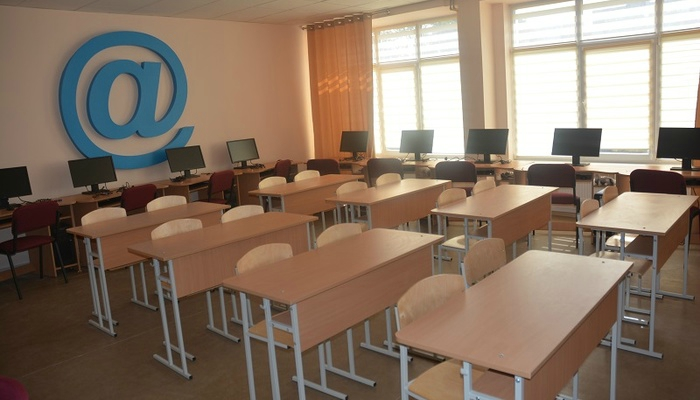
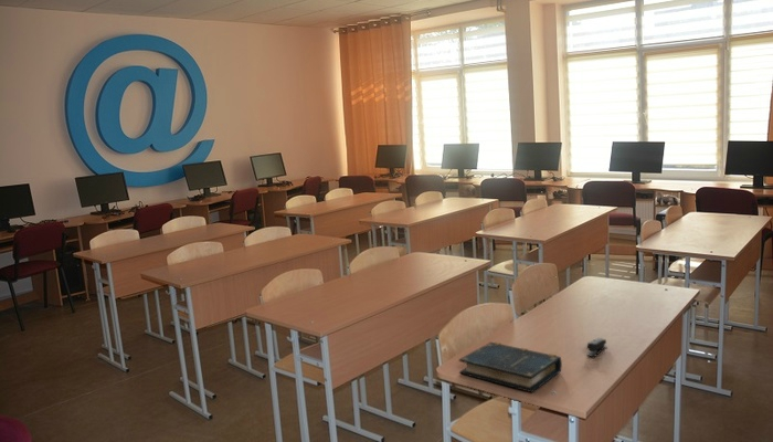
+ stapler [585,337,607,358]
+ book [458,341,563,393]
